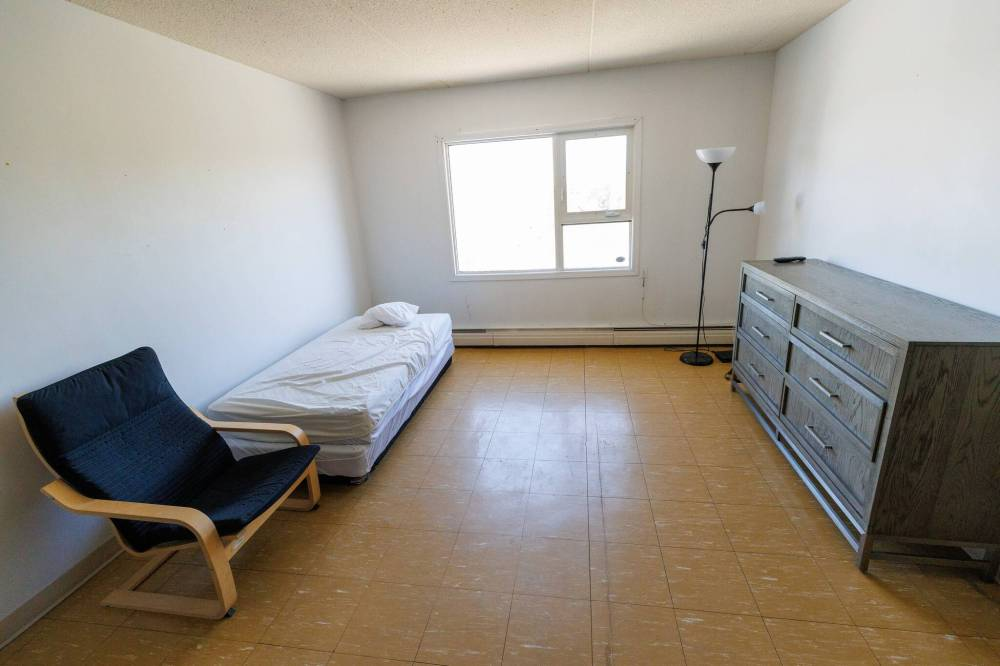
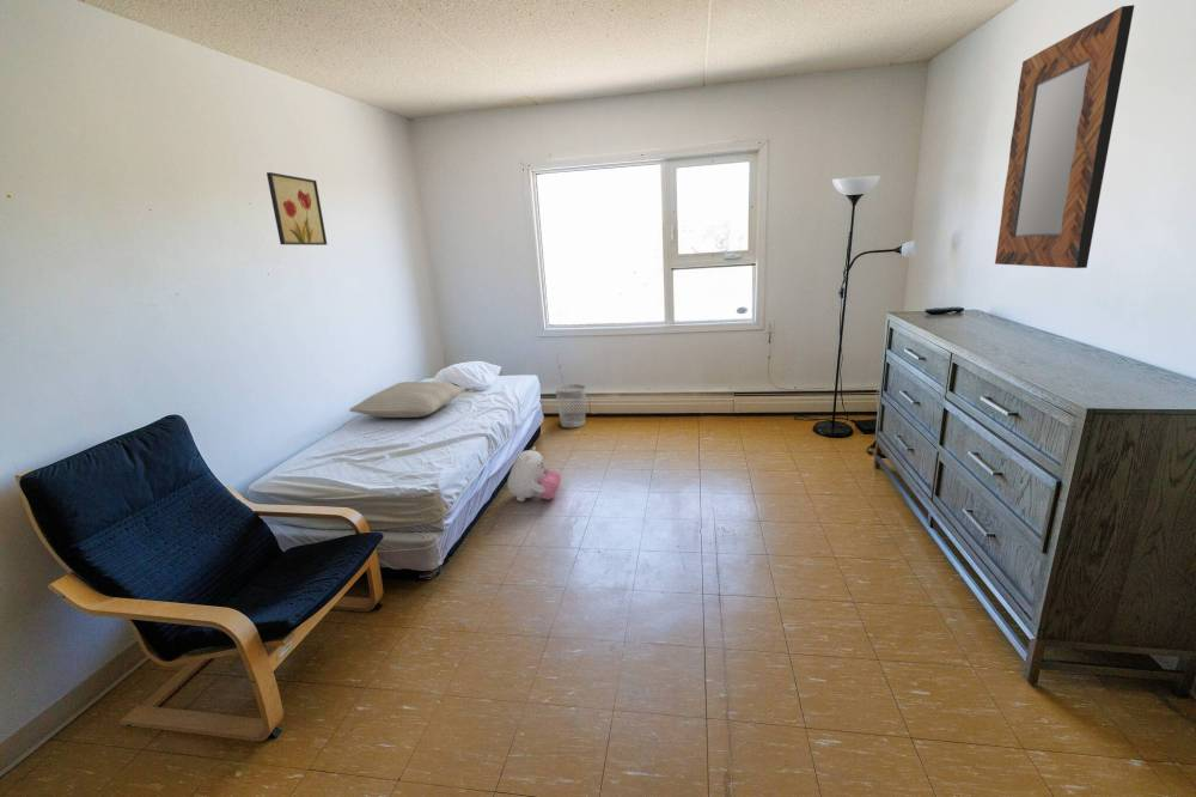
+ wall art [266,171,329,247]
+ wastebasket [554,383,587,428]
+ pillow [348,381,466,419]
+ plush toy [506,445,562,503]
+ home mirror [994,4,1135,269]
